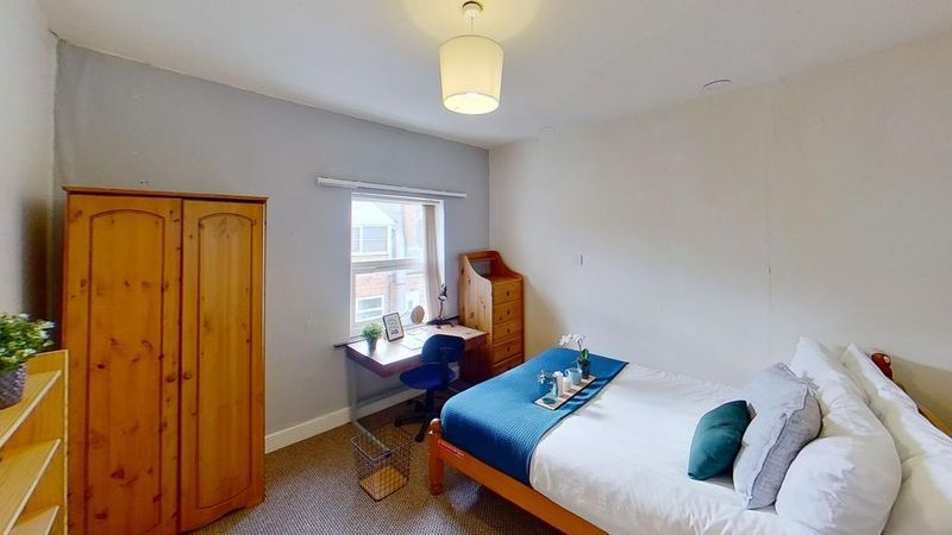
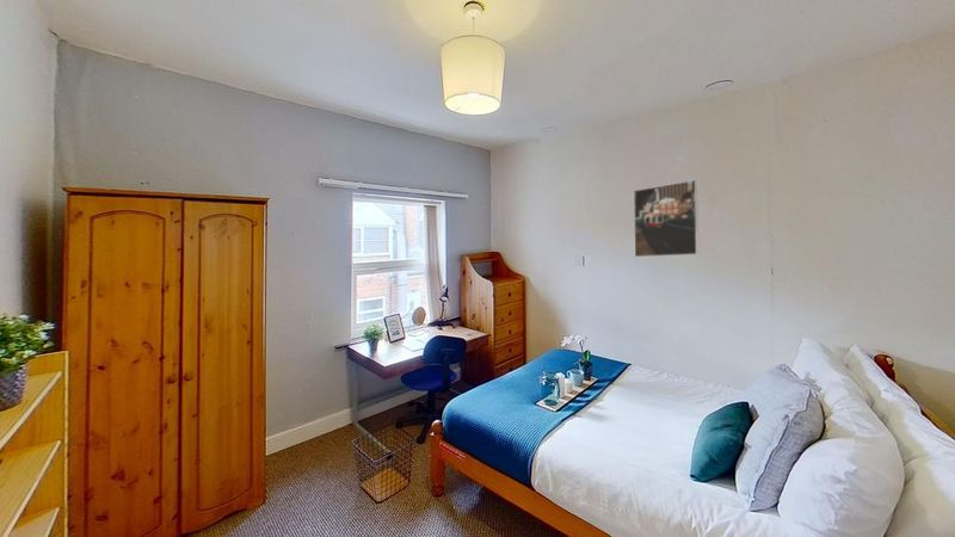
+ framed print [633,179,700,258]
